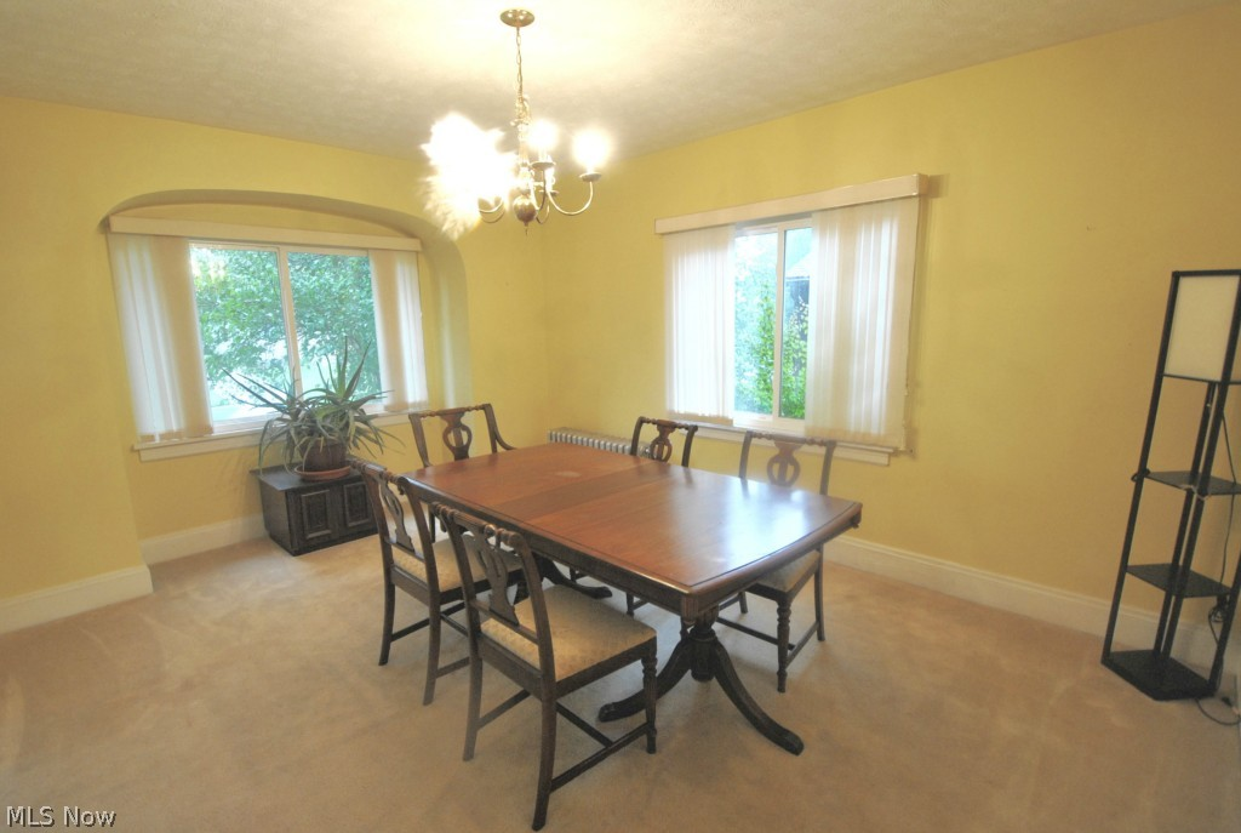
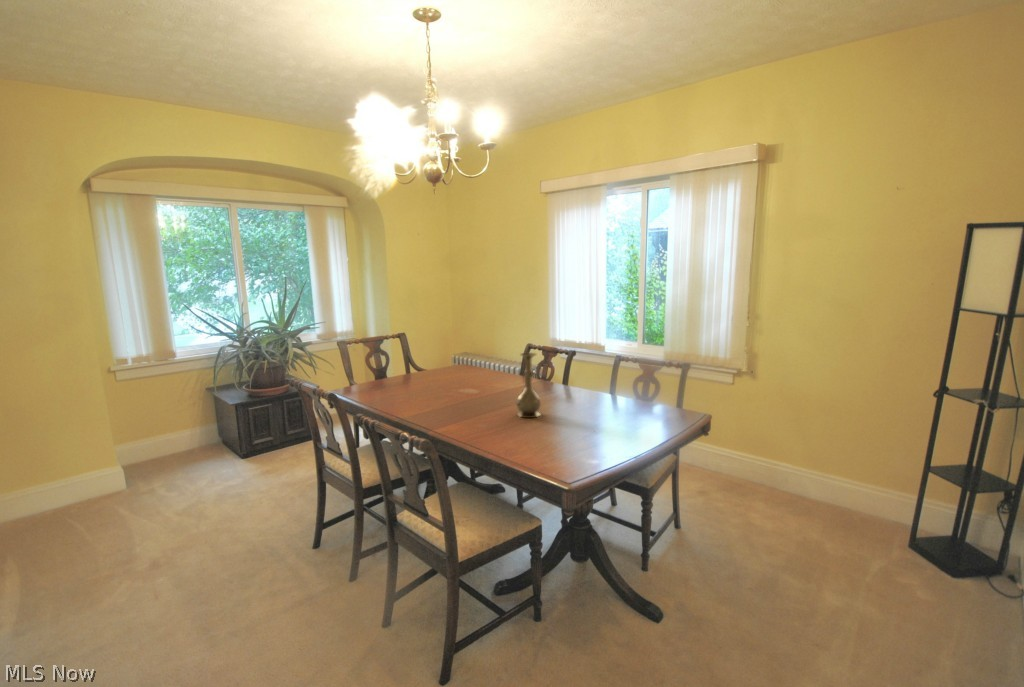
+ vase [515,352,542,419]
